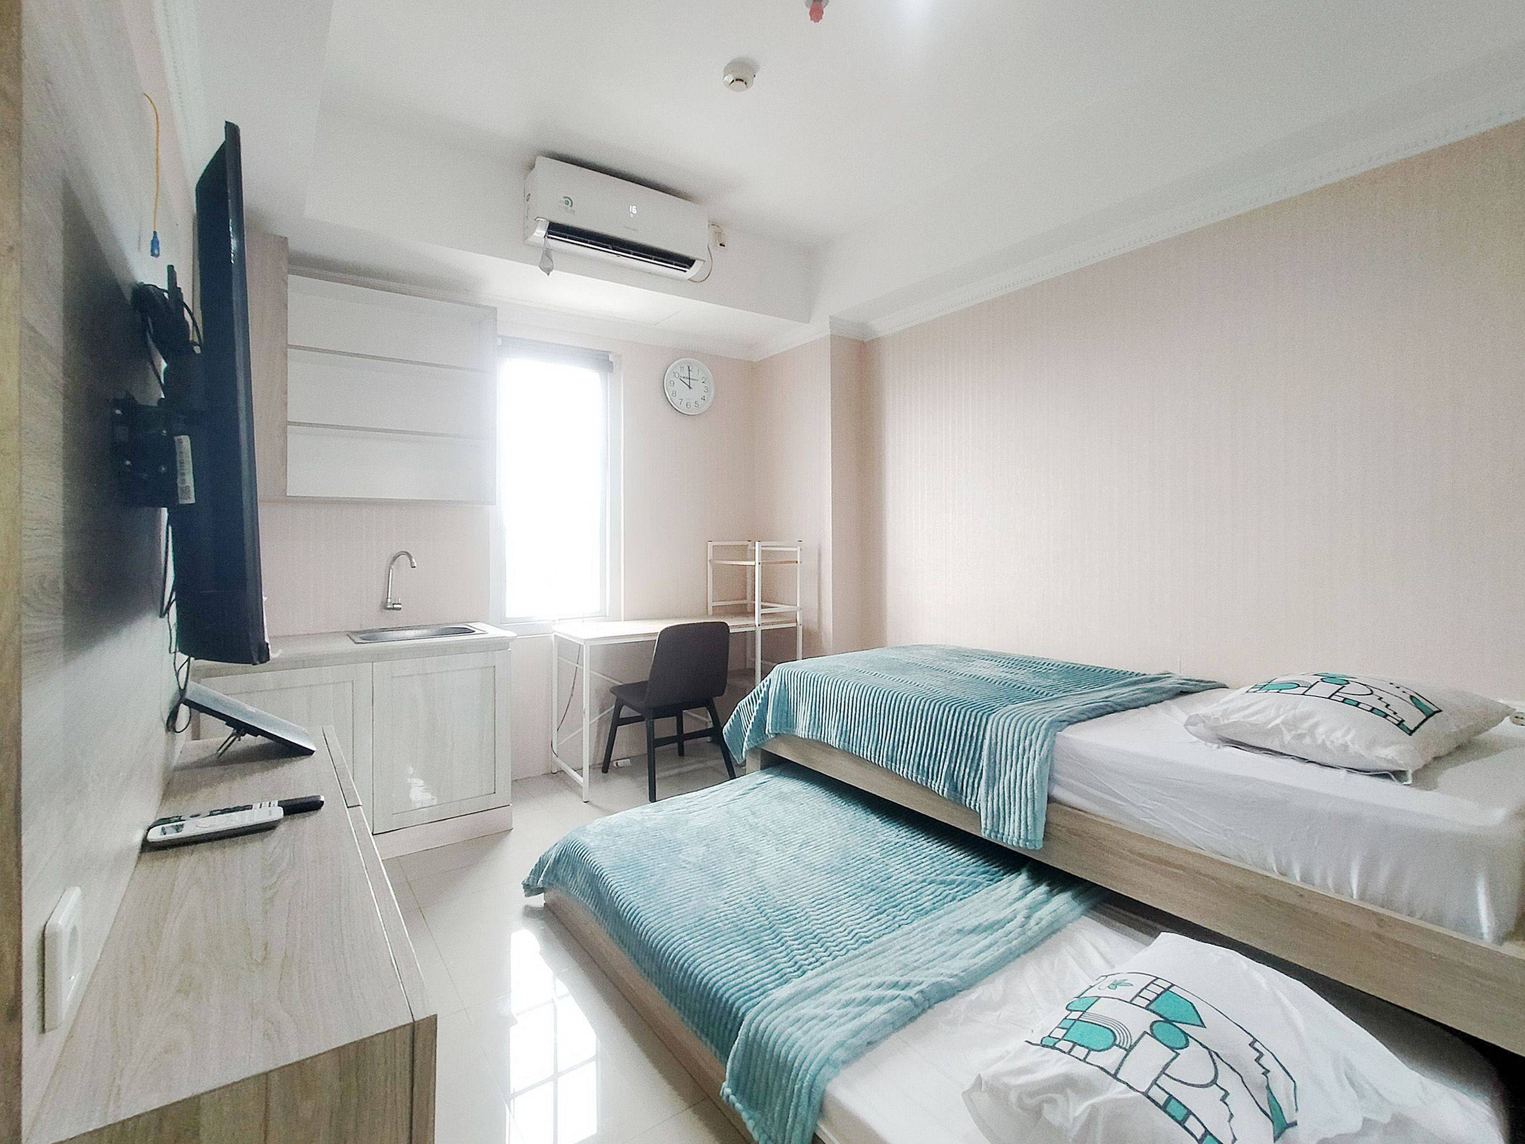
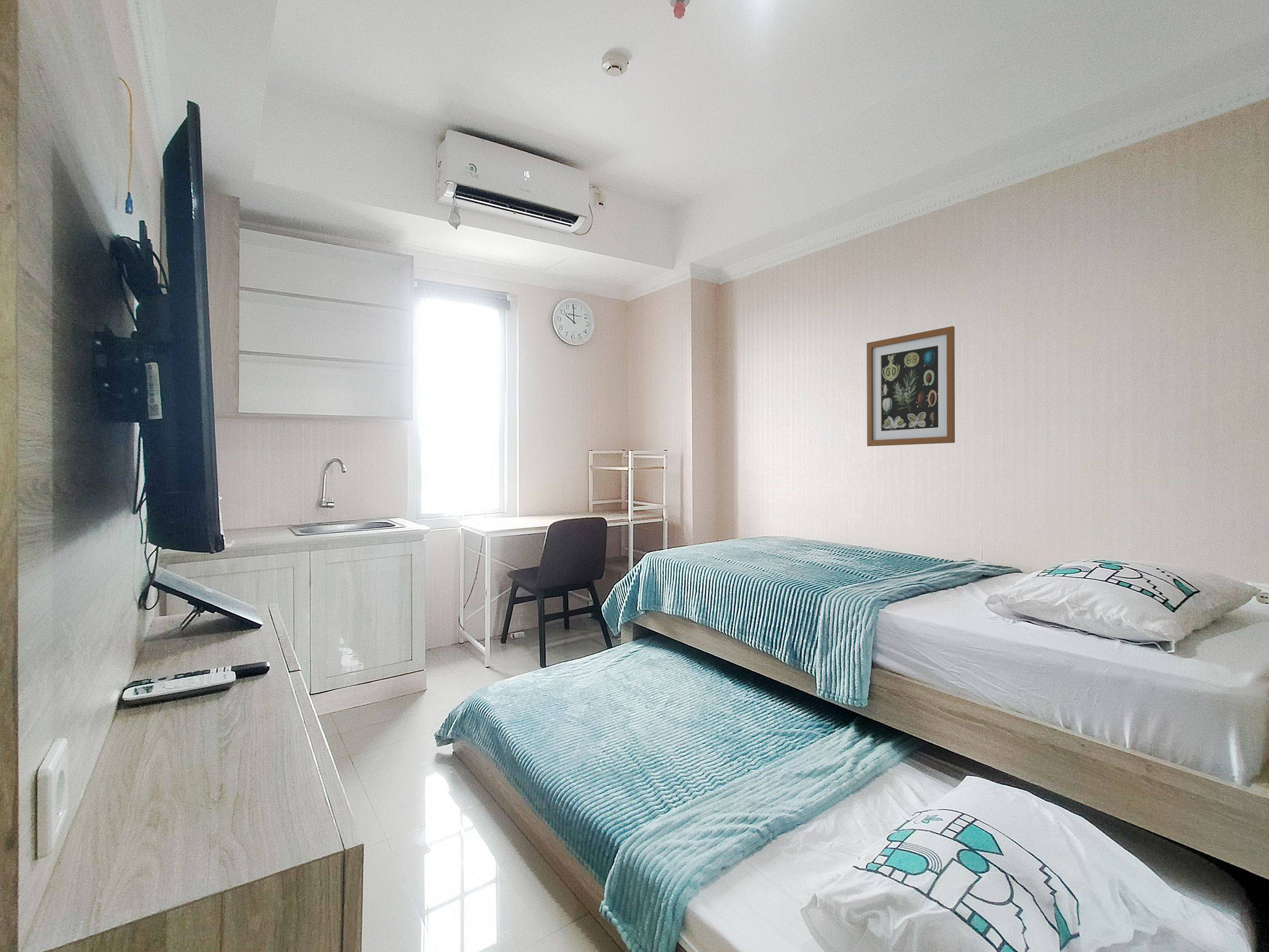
+ wall art [866,326,955,447]
